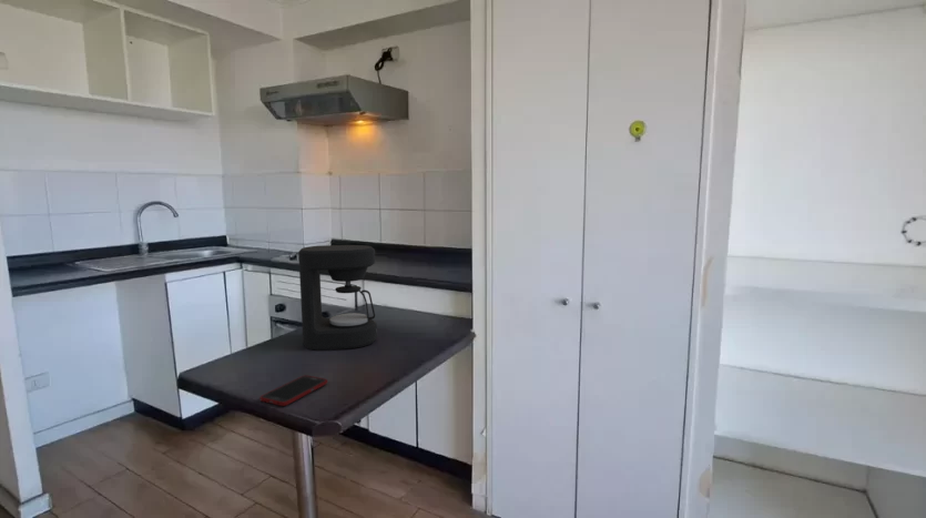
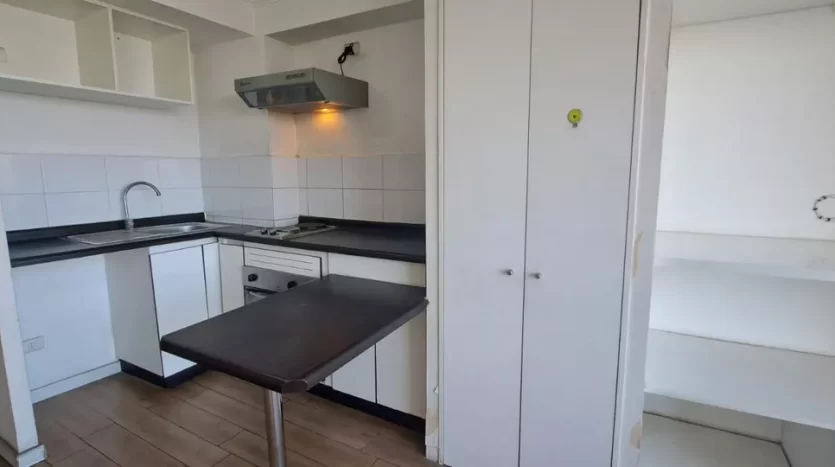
- coffee maker [297,244,378,352]
- cell phone [260,374,328,407]
